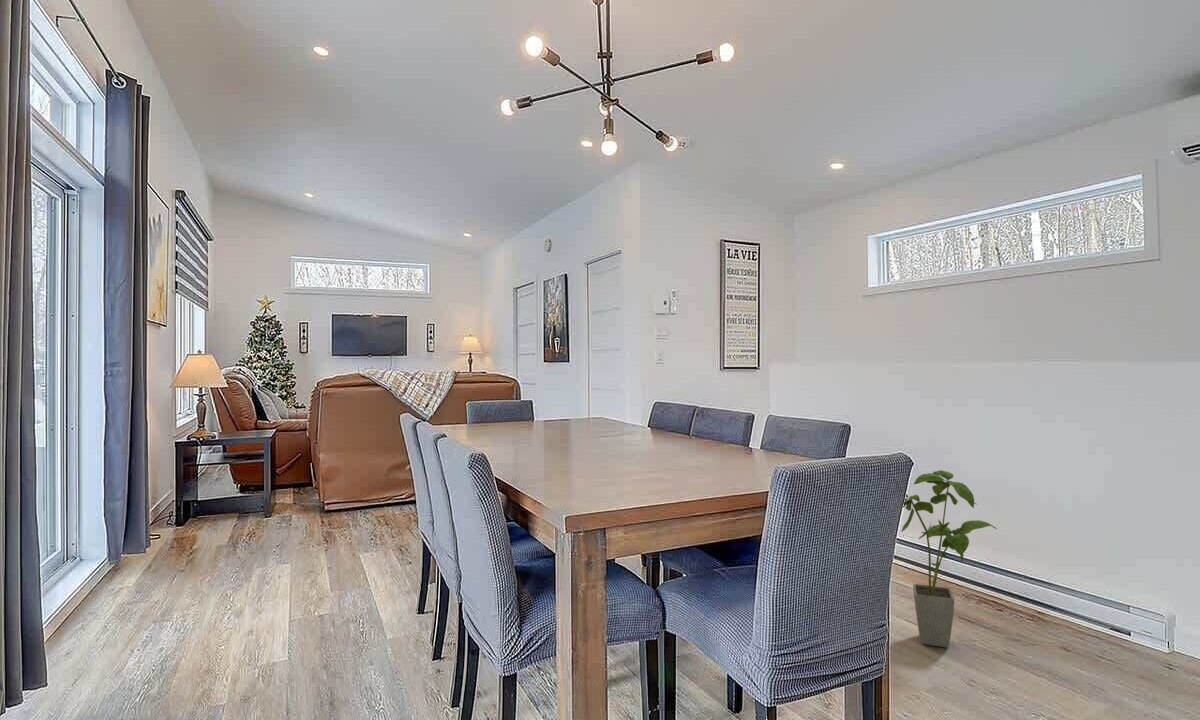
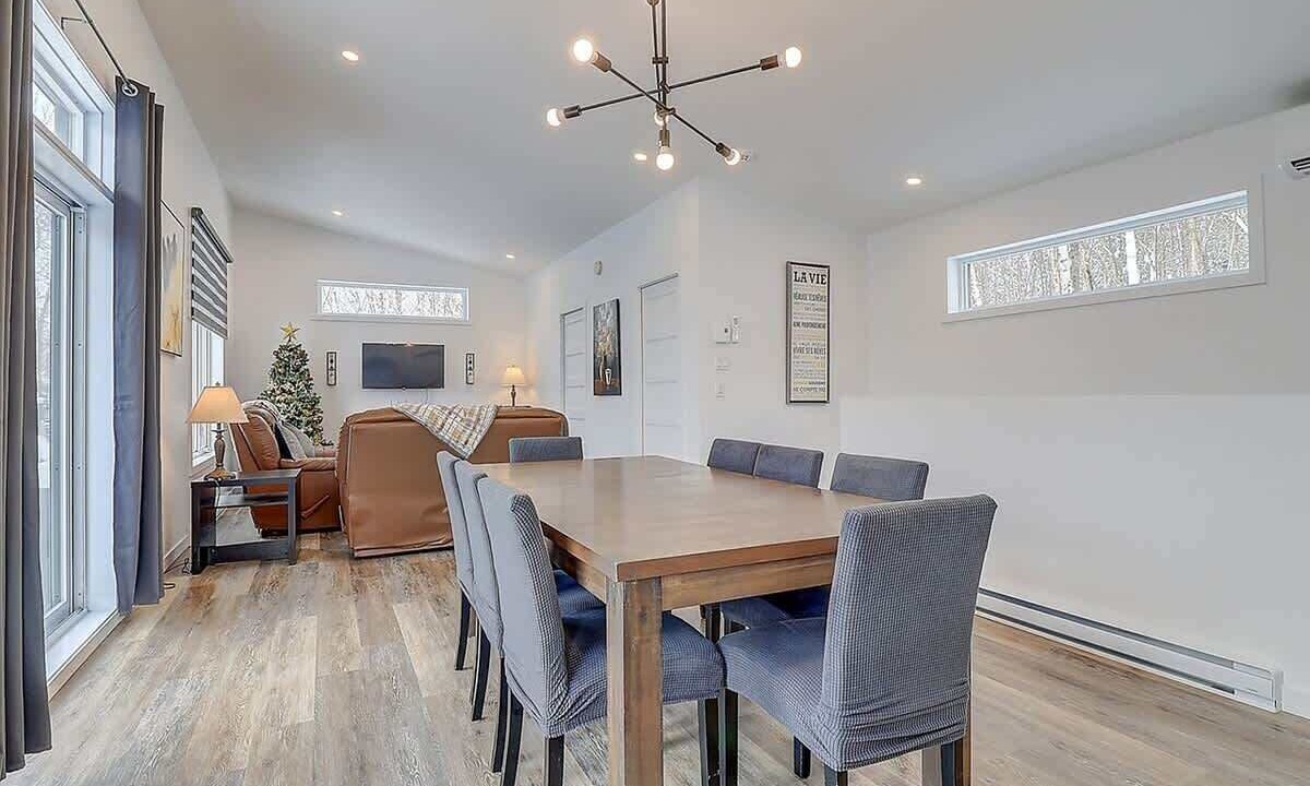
- house plant [900,469,998,649]
